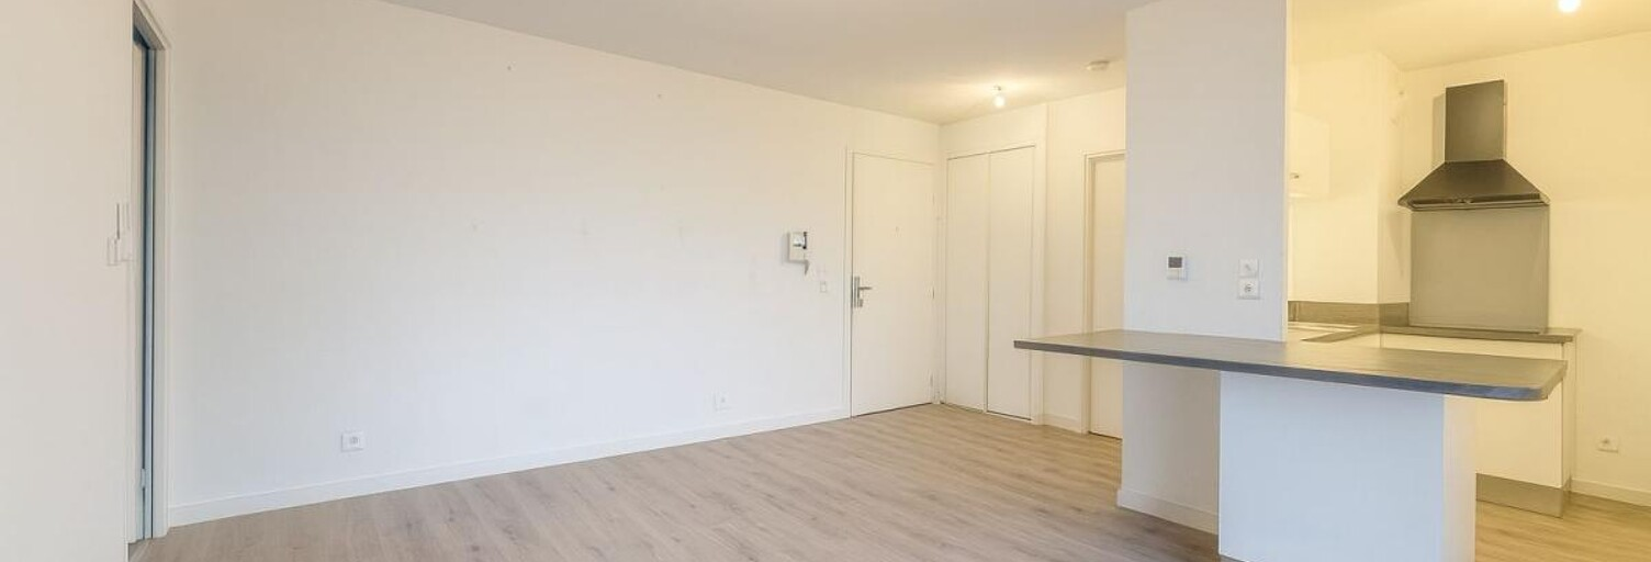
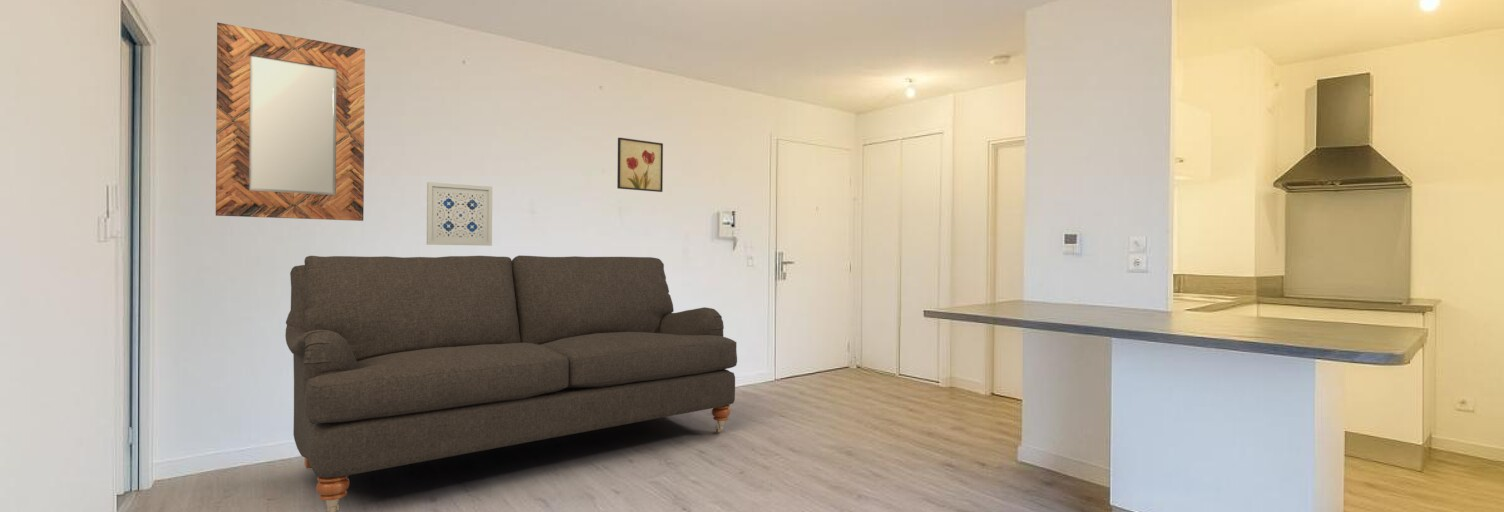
+ home mirror [215,22,366,222]
+ wall art [616,137,664,193]
+ sofa [284,254,738,512]
+ wall art [426,181,493,247]
